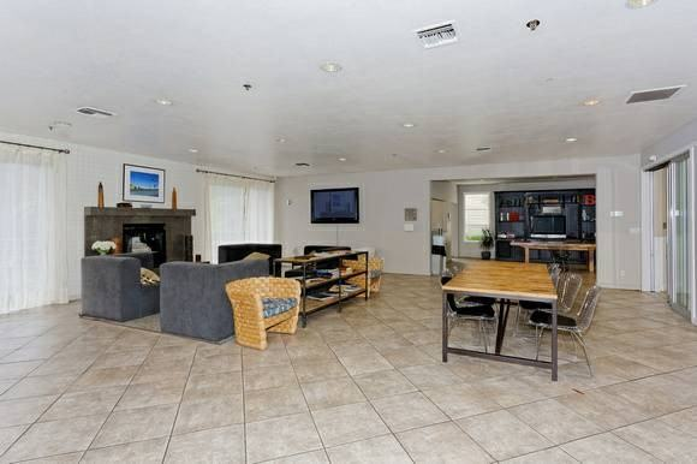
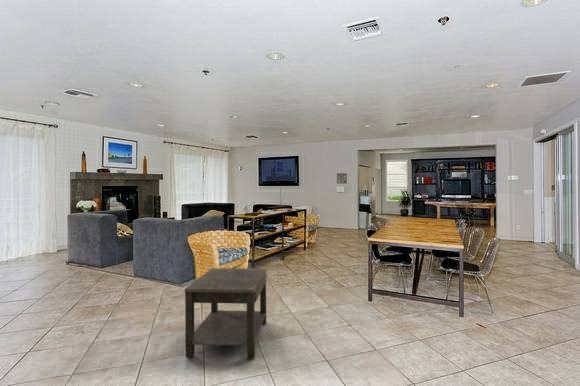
+ side table [184,267,268,360]
